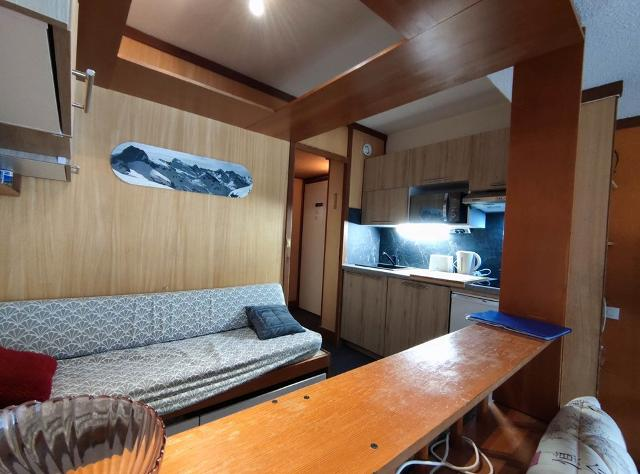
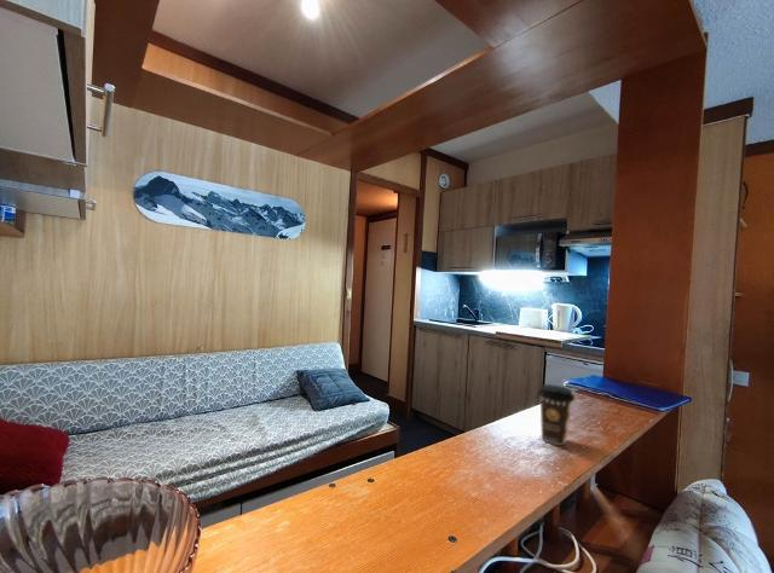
+ coffee cup [537,383,576,446]
